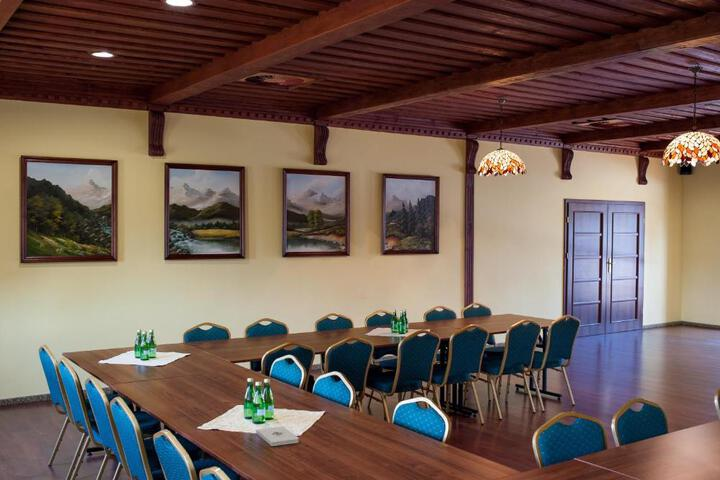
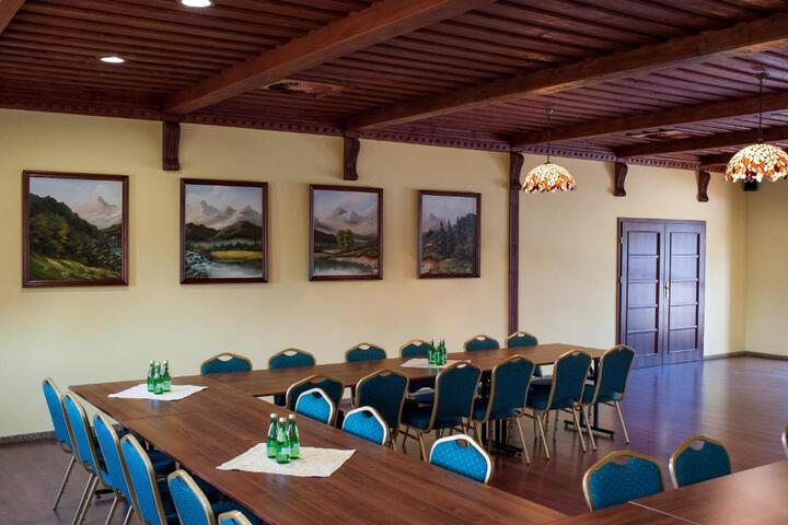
- notepad [255,426,300,447]
